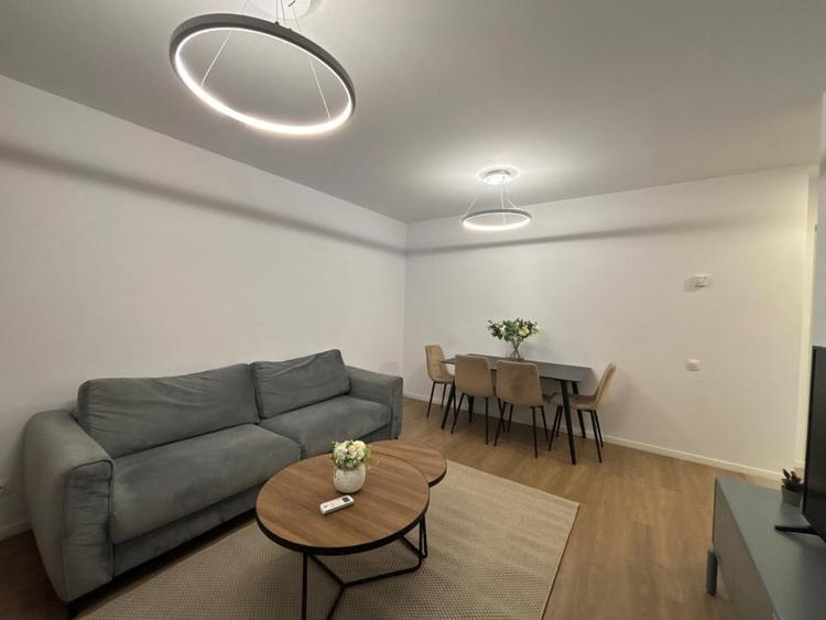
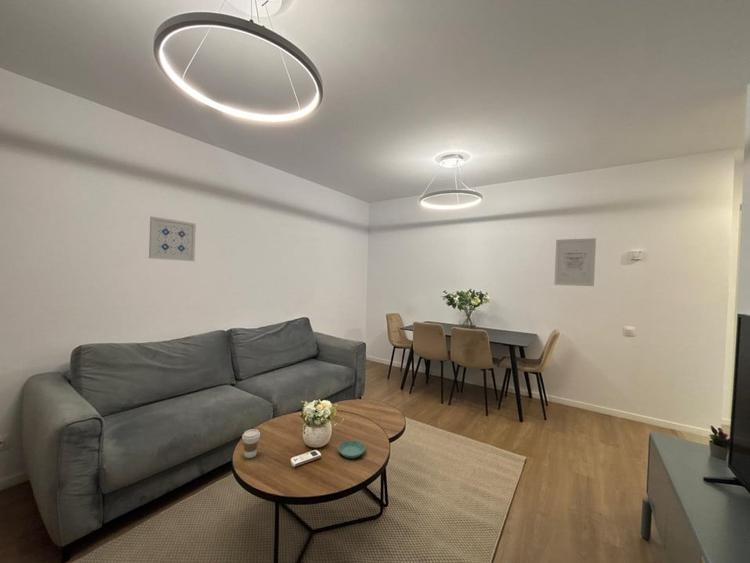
+ coffee cup [241,428,261,459]
+ wall art [148,215,197,262]
+ wall art [553,237,597,287]
+ saucer [337,440,366,459]
